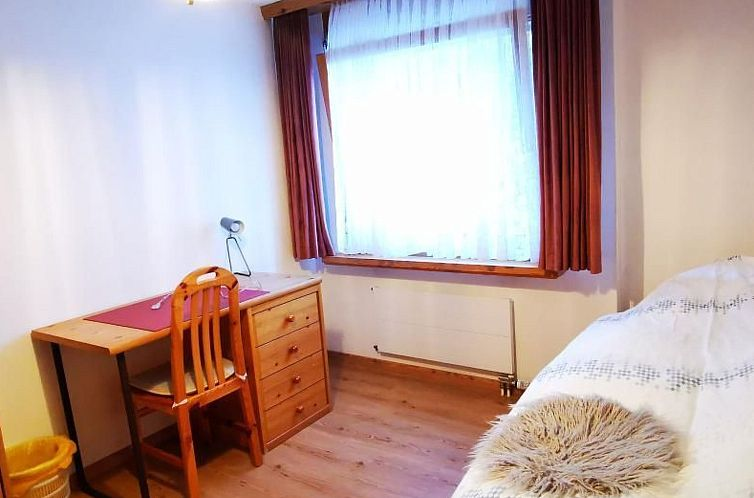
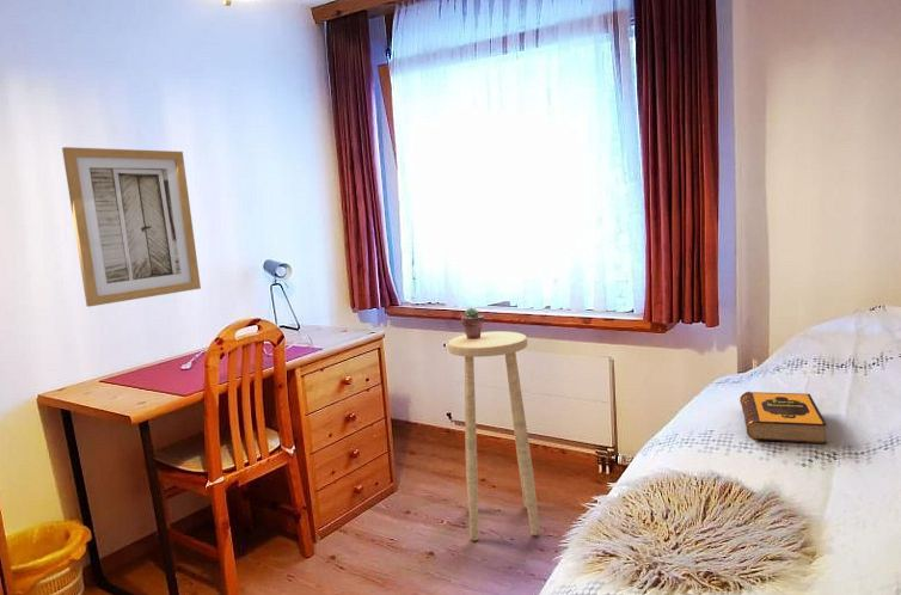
+ stool [447,330,541,541]
+ wall art [61,146,202,308]
+ potted succulent [460,307,485,339]
+ hardback book [738,391,828,444]
